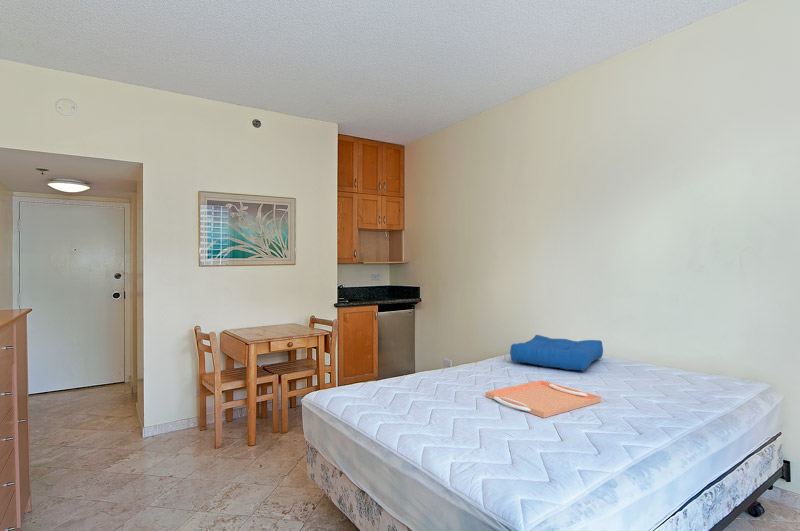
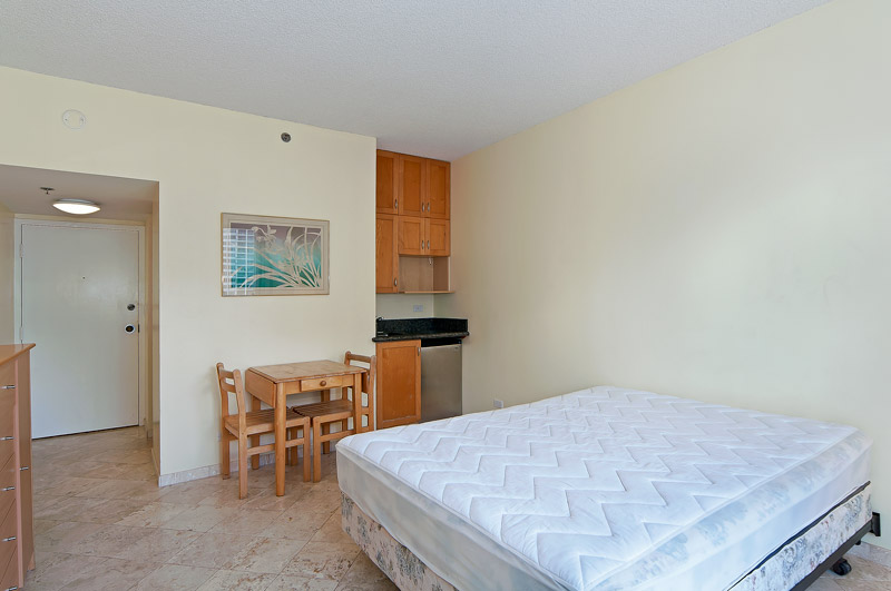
- seat cushion [509,334,604,372]
- serving tray [485,379,602,419]
